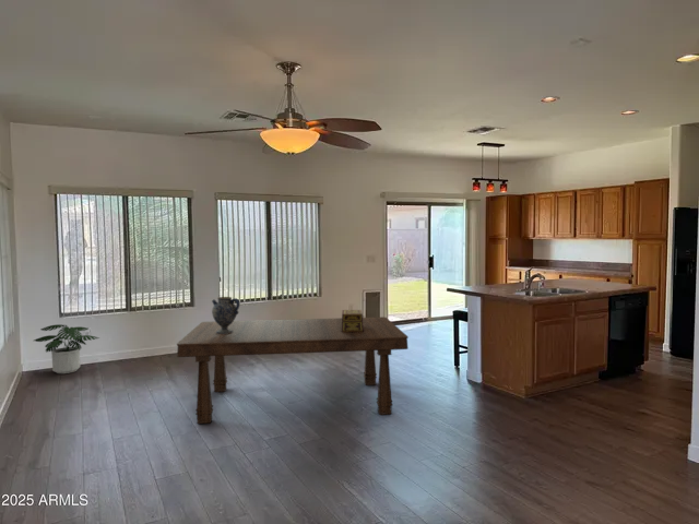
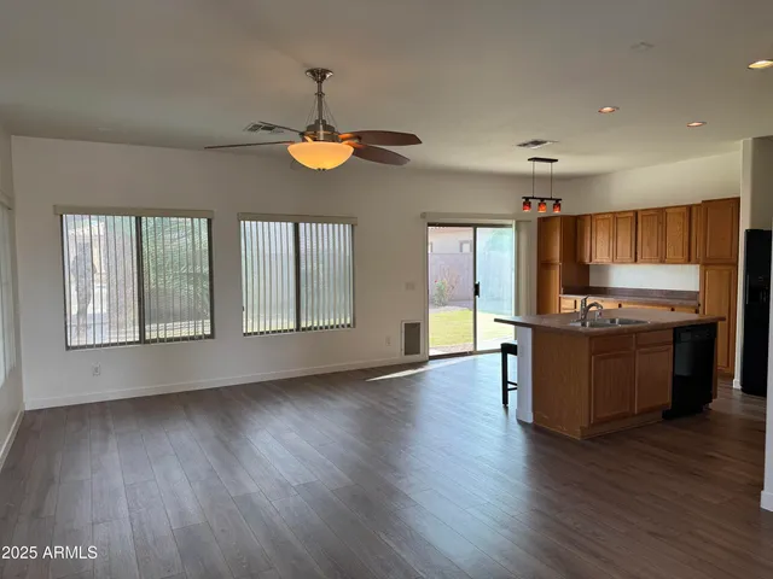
- potted plant [33,323,100,374]
- ceramic jug [211,296,241,334]
- decorative box [341,309,364,332]
- dining table [176,315,410,425]
